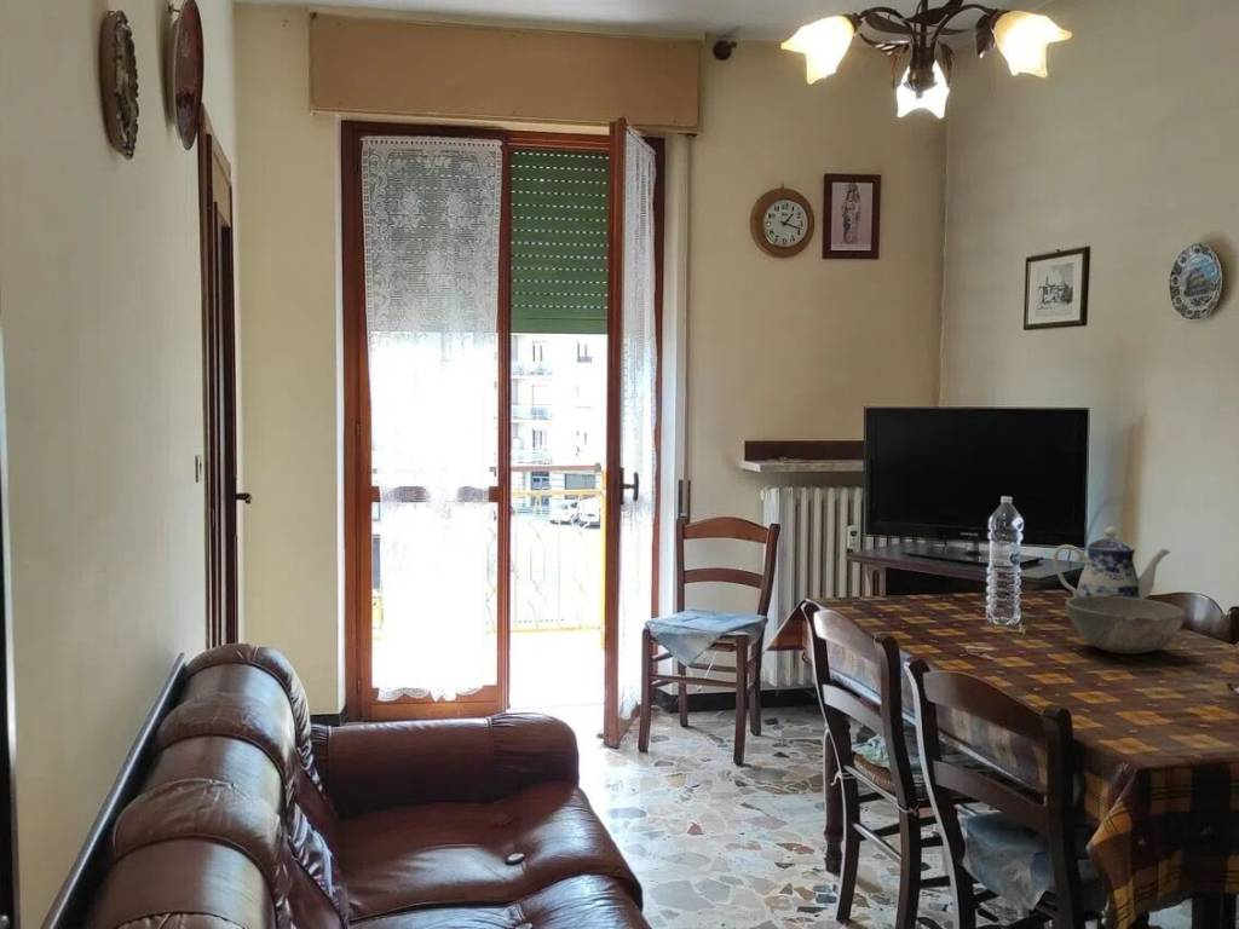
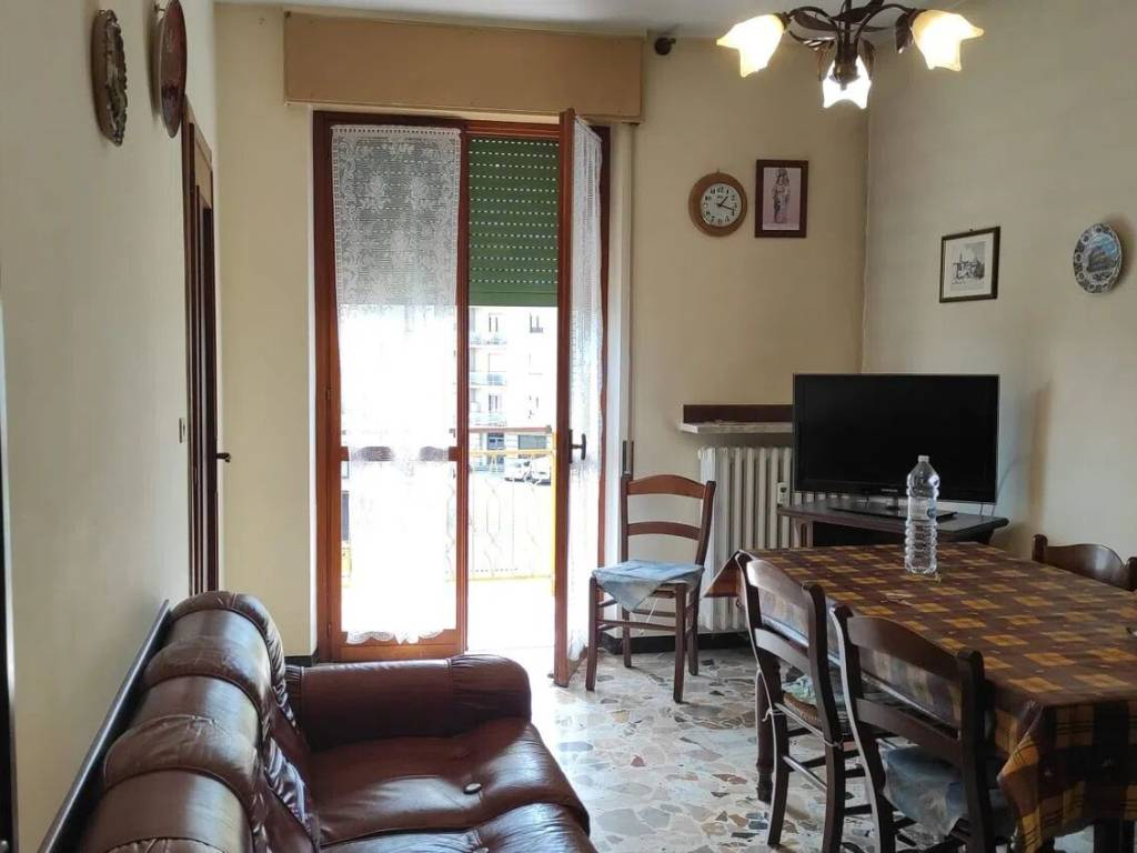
- teapot [1051,526,1171,600]
- bowl [1064,596,1187,656]
